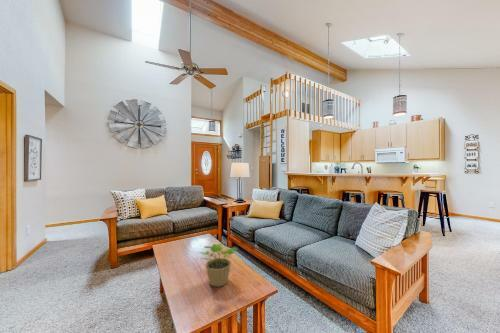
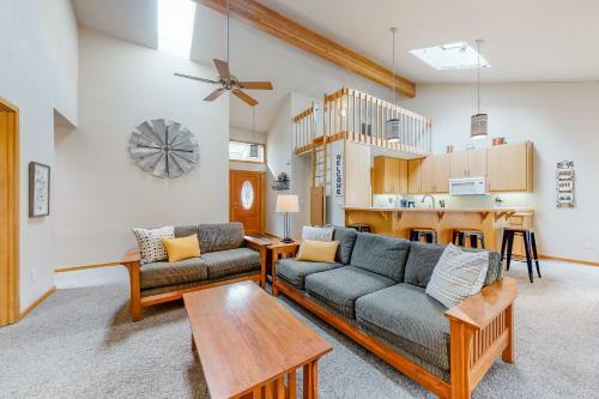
- potted plant [198,242,238,288]
